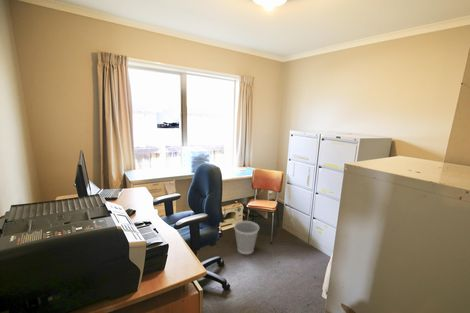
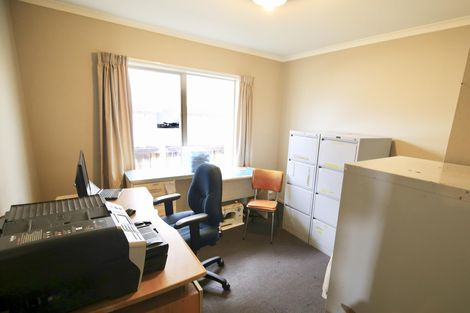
- wastebasket [233,220,260,255]
